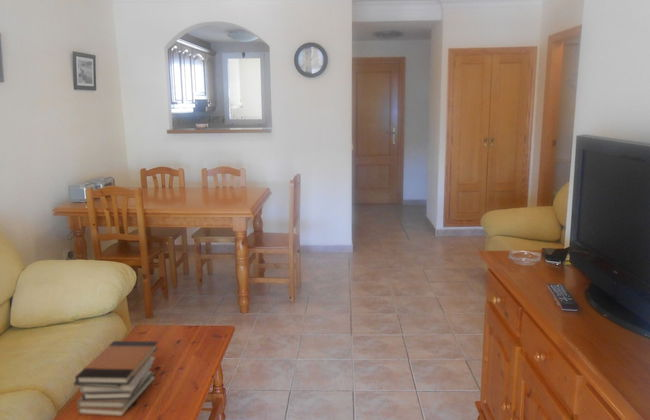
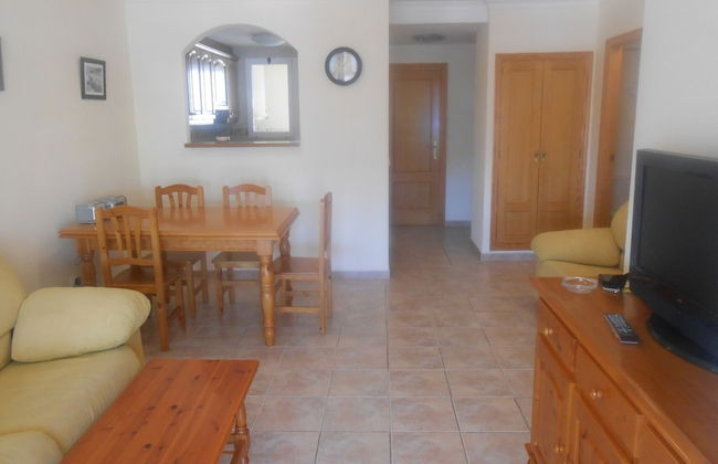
- book stack [73,340,159,418]
